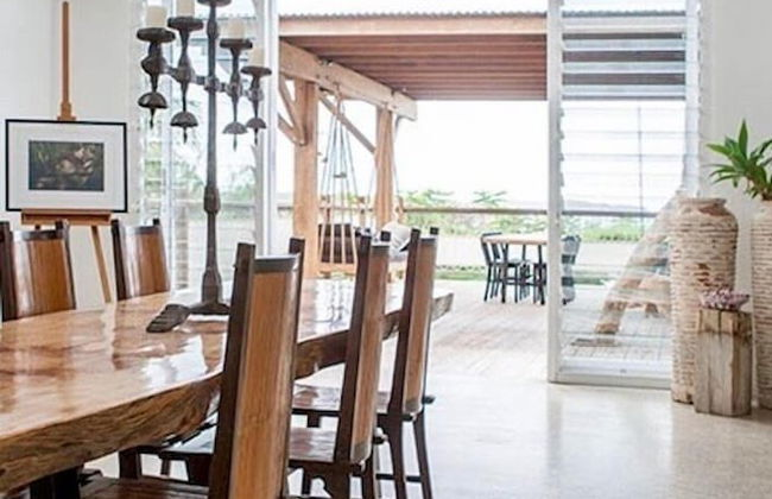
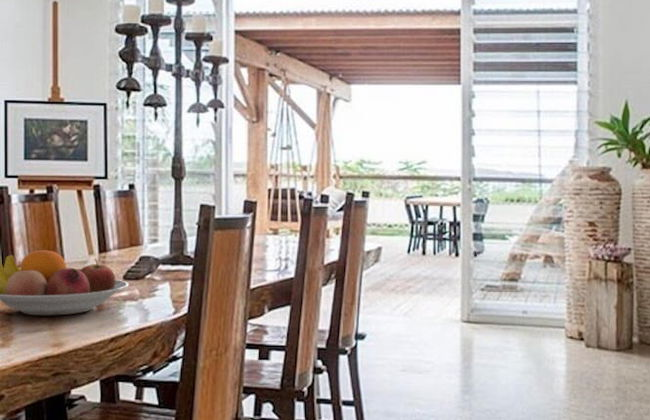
+ fruit bowl [0,249,130,316]
